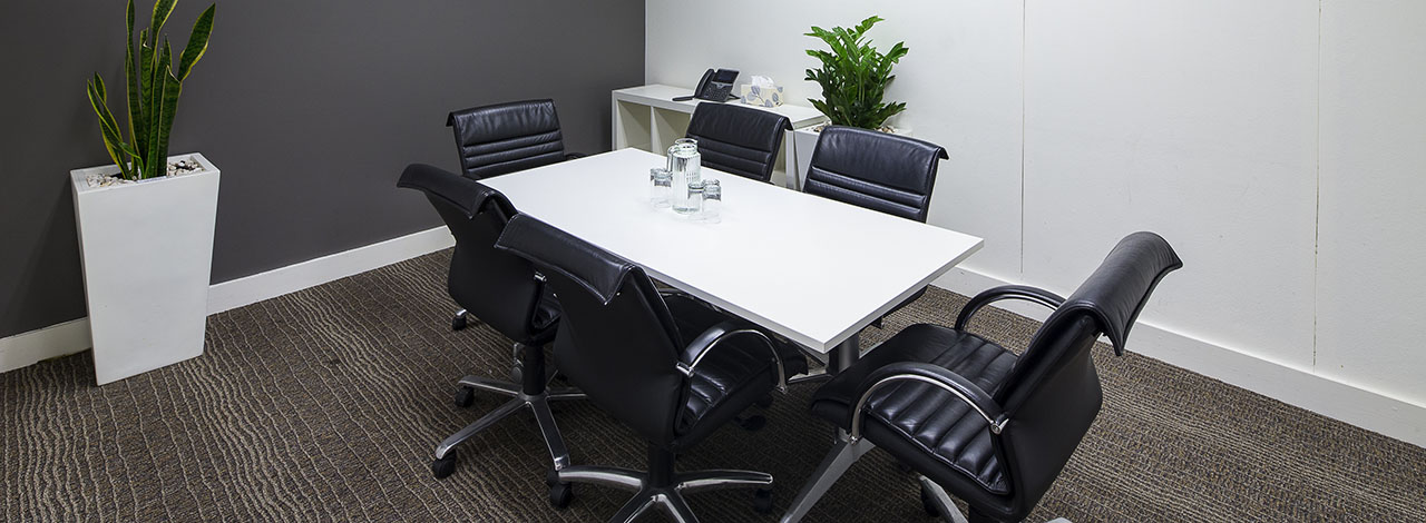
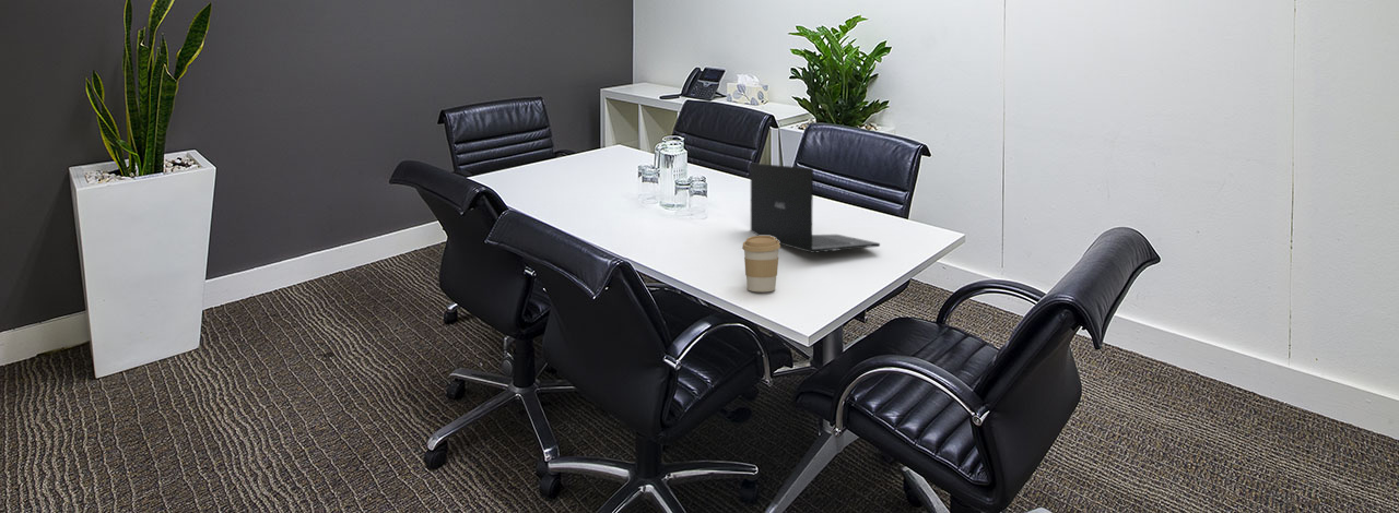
+ laptop [750,163,881,254]
+ coffee cup [741,235,781,293]
